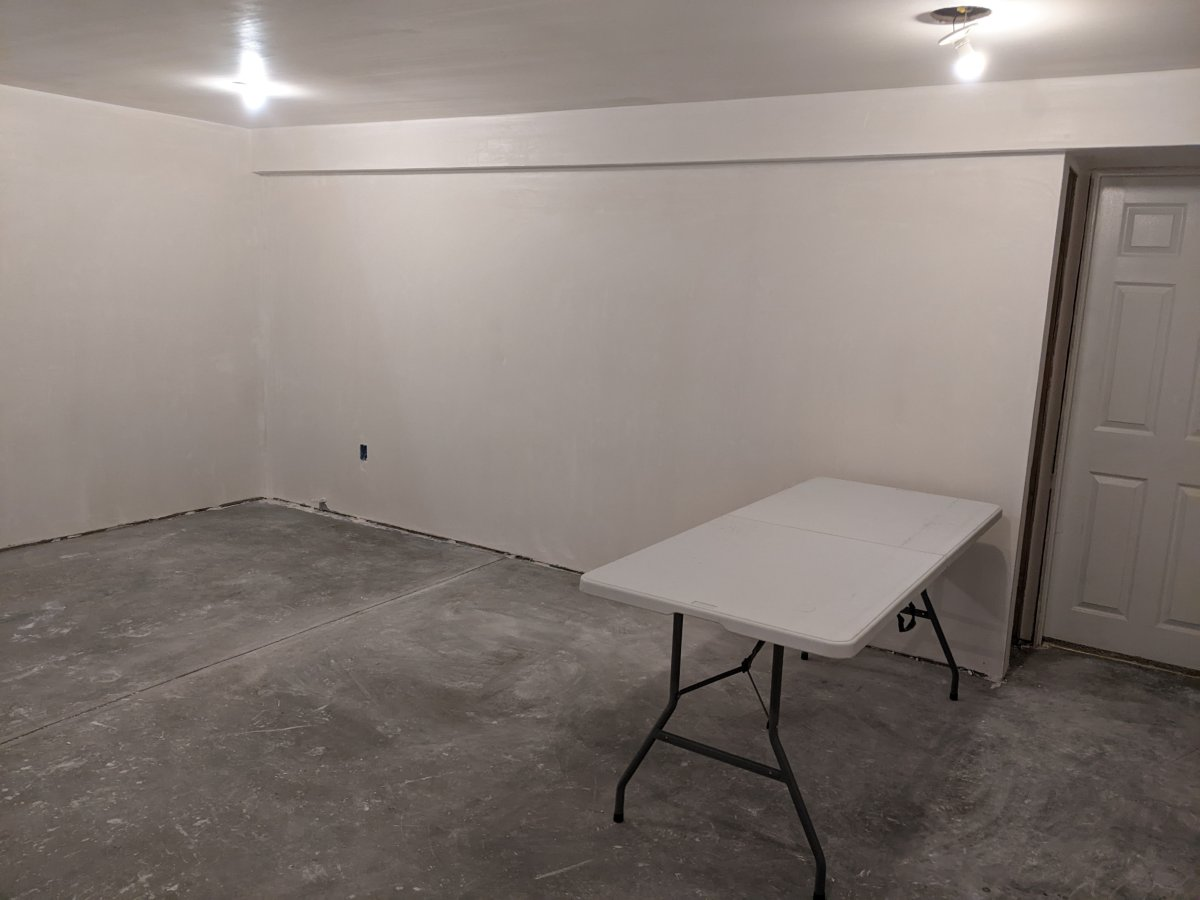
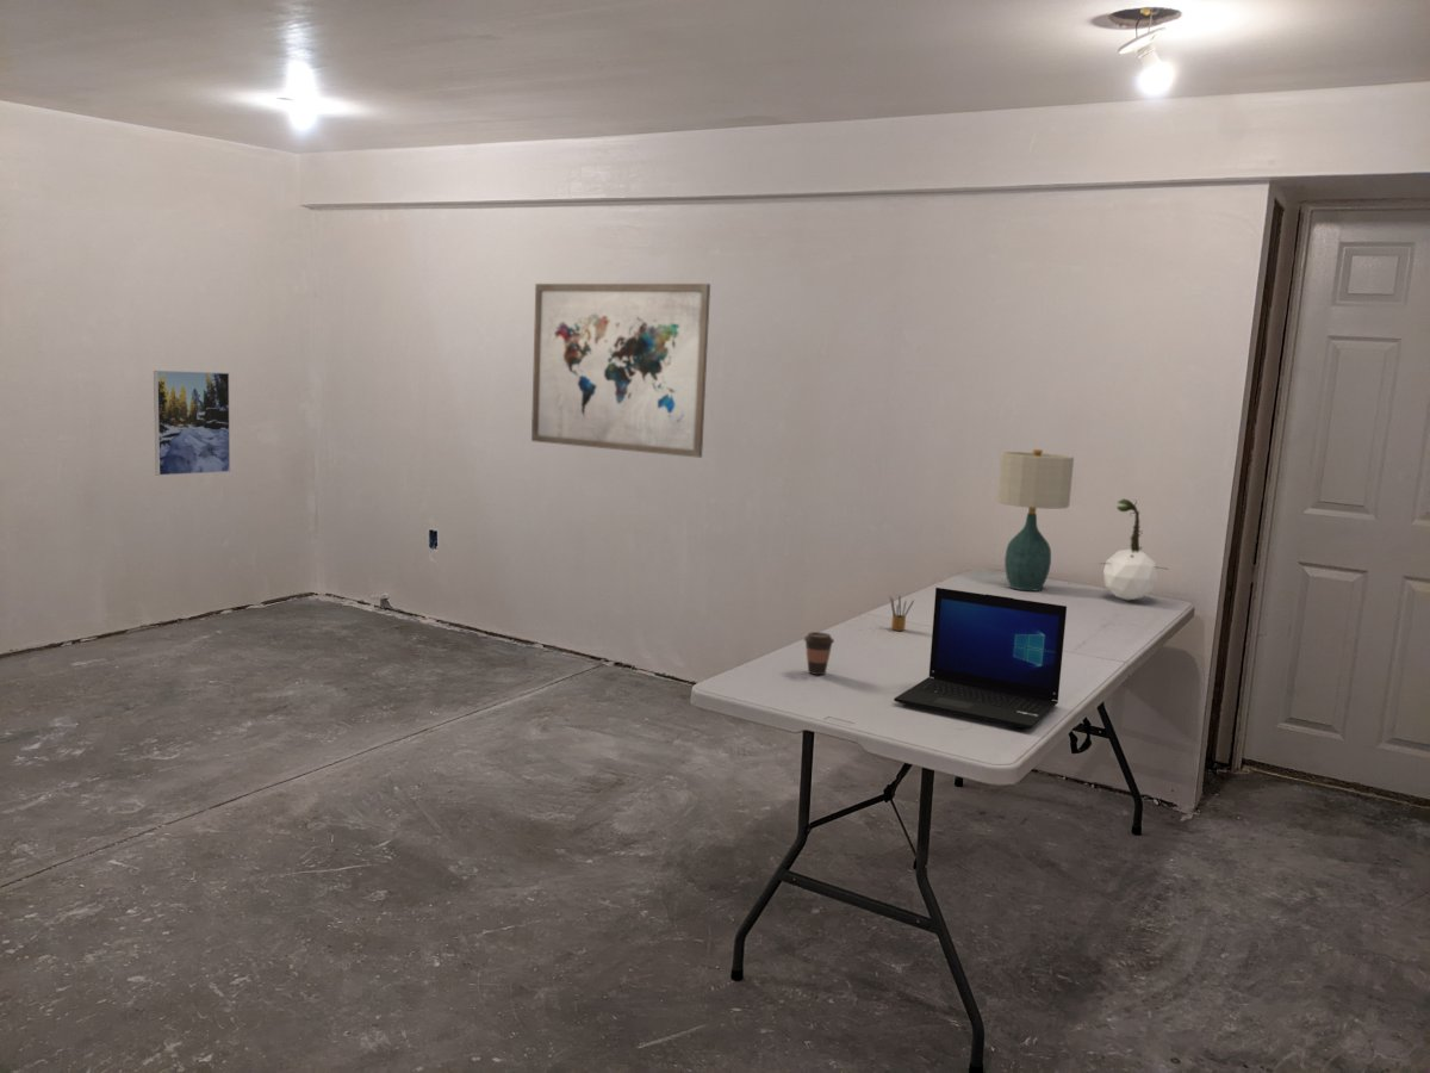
+ pencil box [889,595,915,632]
+ laptop [893,587,1068,730]
+ wall art [530,283,711,459]
+ coffee cup [803,631,835,676]
+ plant [1098,497,1170,601]
+ table lamp [996,448,1075,593]
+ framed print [153,370,231,477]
